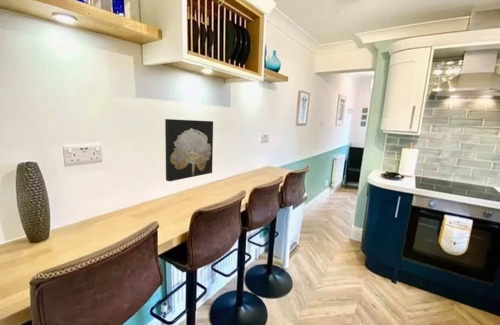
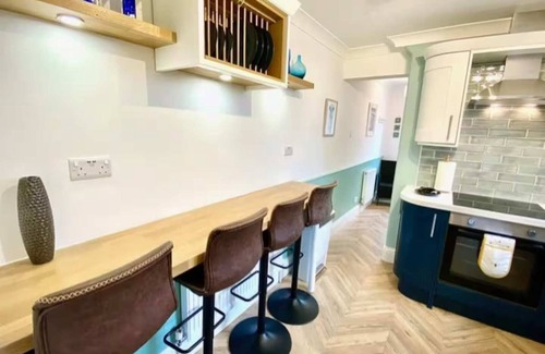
- wall art [164,118,214,182]
